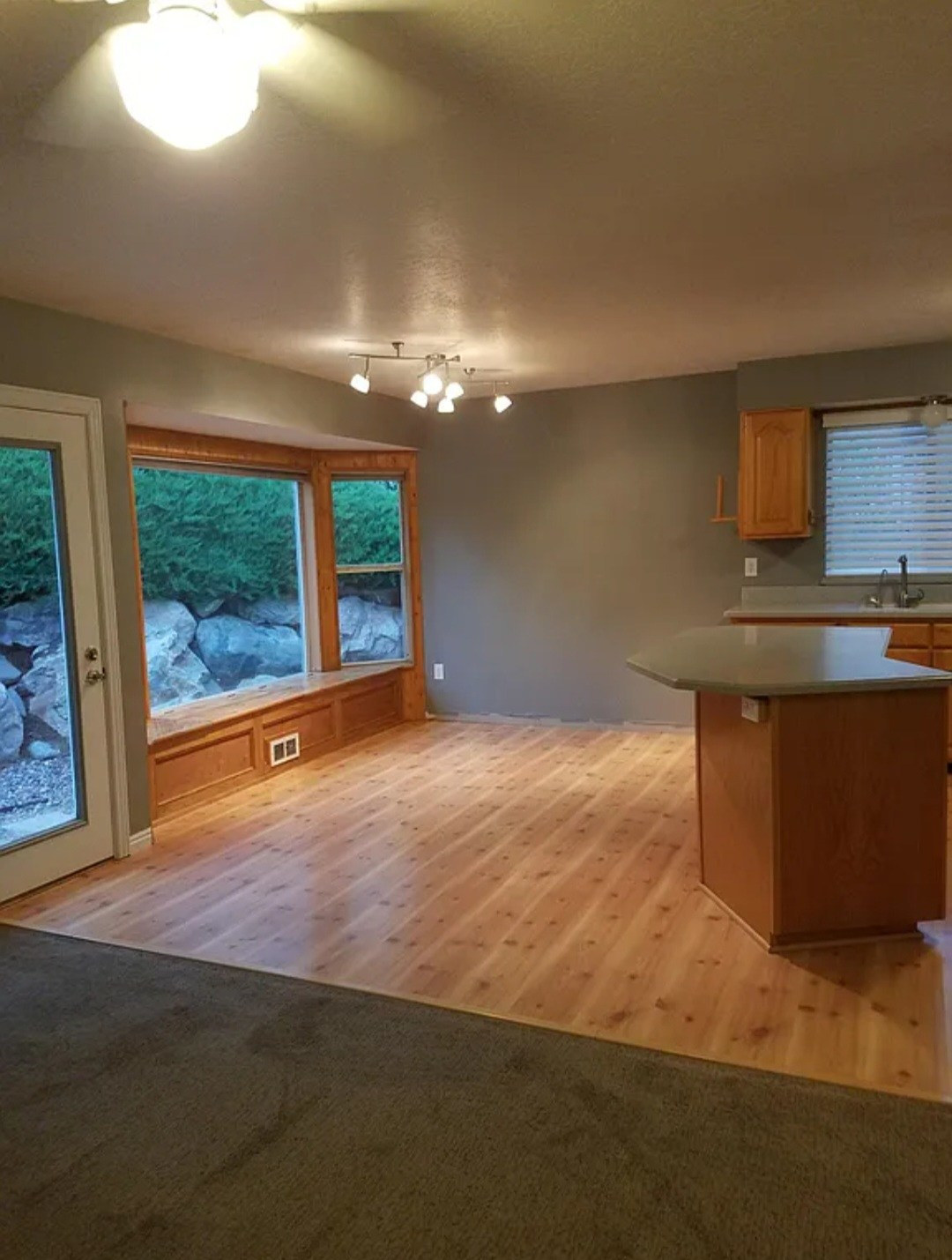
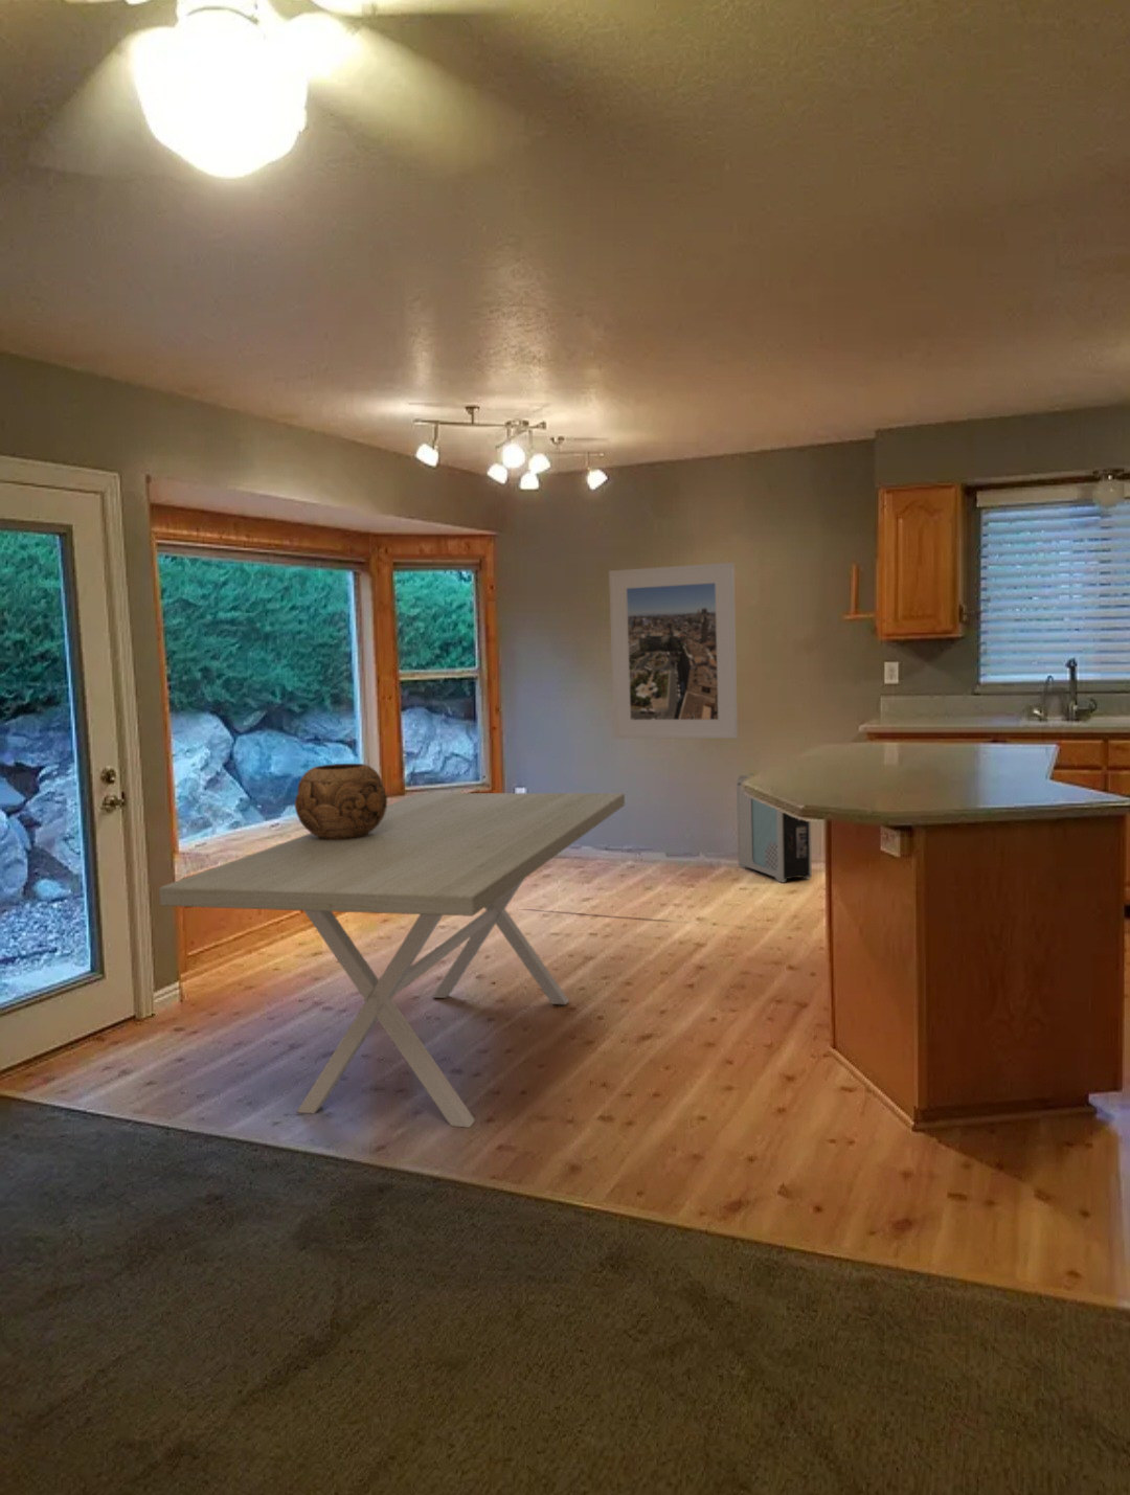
+ air purifier [736,772,813,884]
+ dining table [158,791,626,1128]
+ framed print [608,561,738,739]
+ decorative bowl [294,763,388,840]
